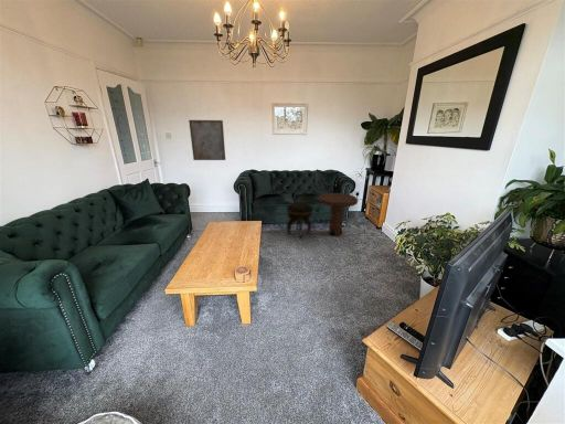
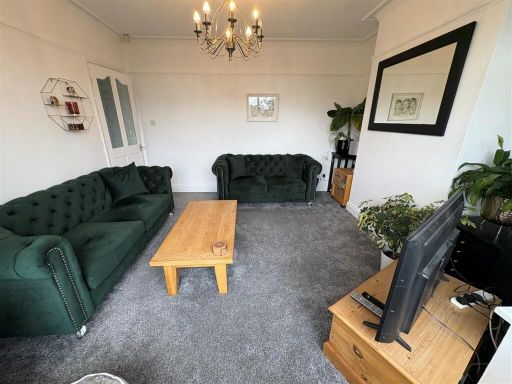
- footstool [286,201,313,239]
- side table [318,192,359,237]
- wall art [188,119,226,161]
